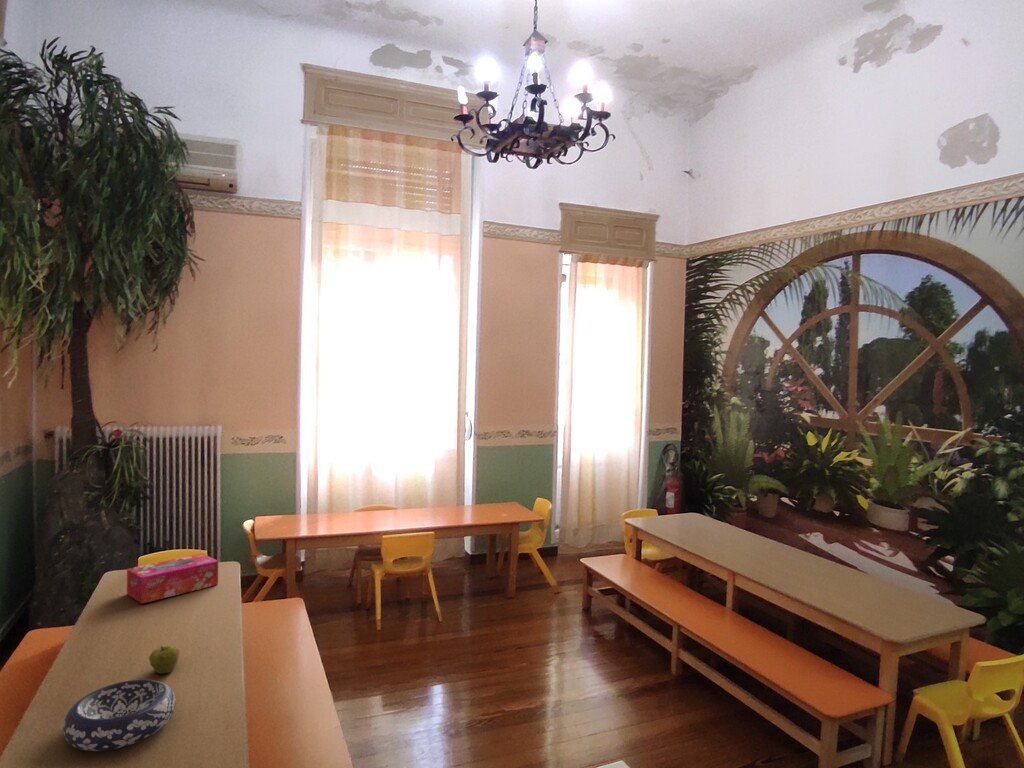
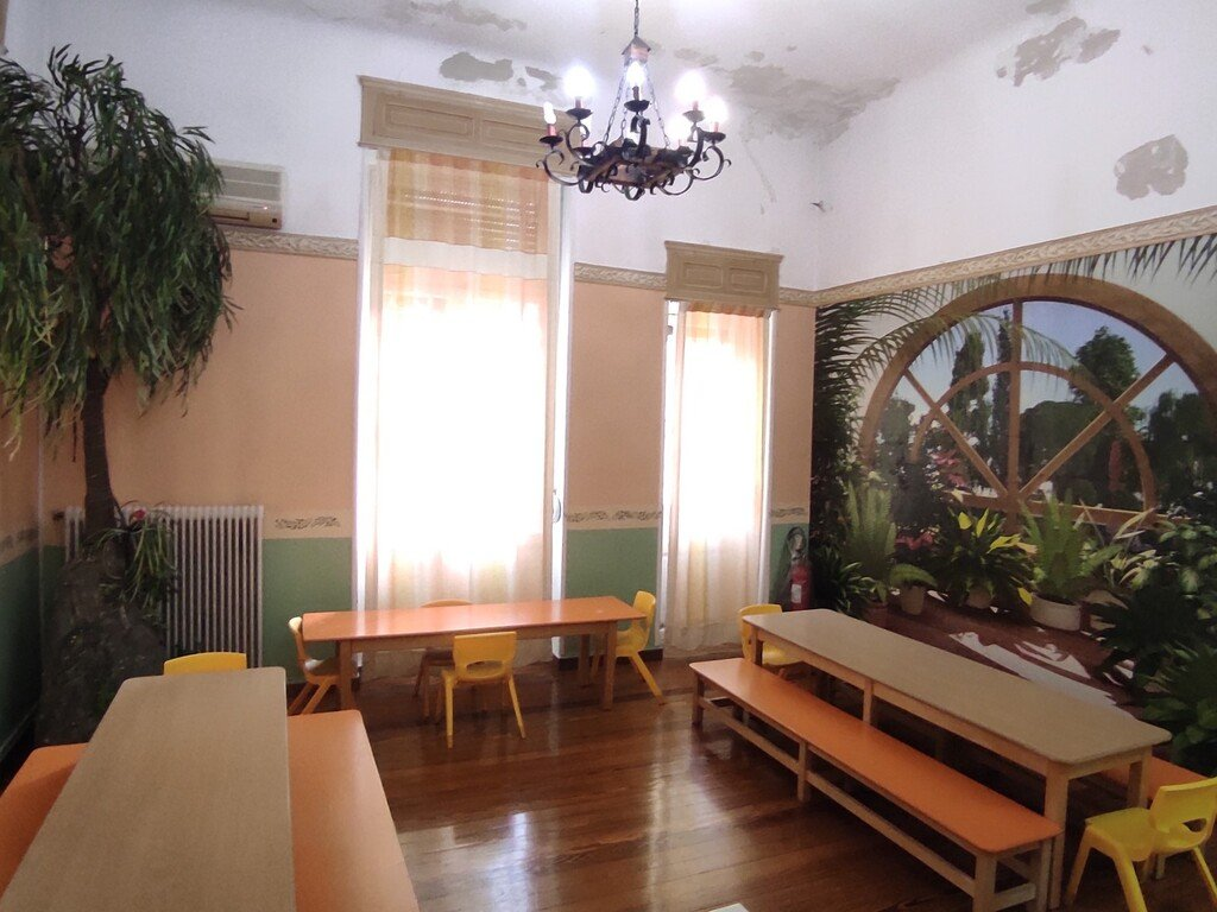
- apple [148,644,180,675]
- decorative bowl [62,678,177,752]
- tissue box [126,553,219,605]
